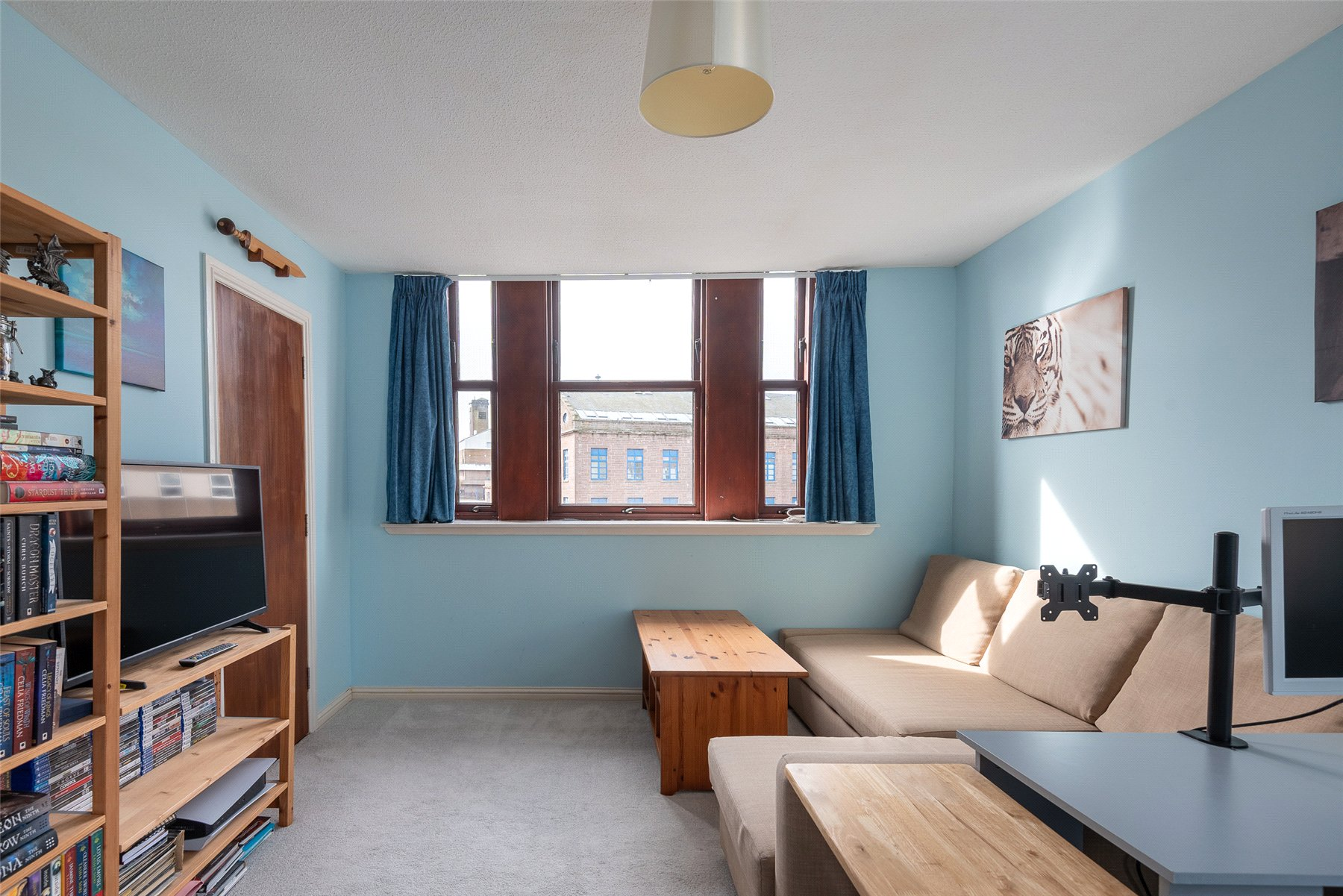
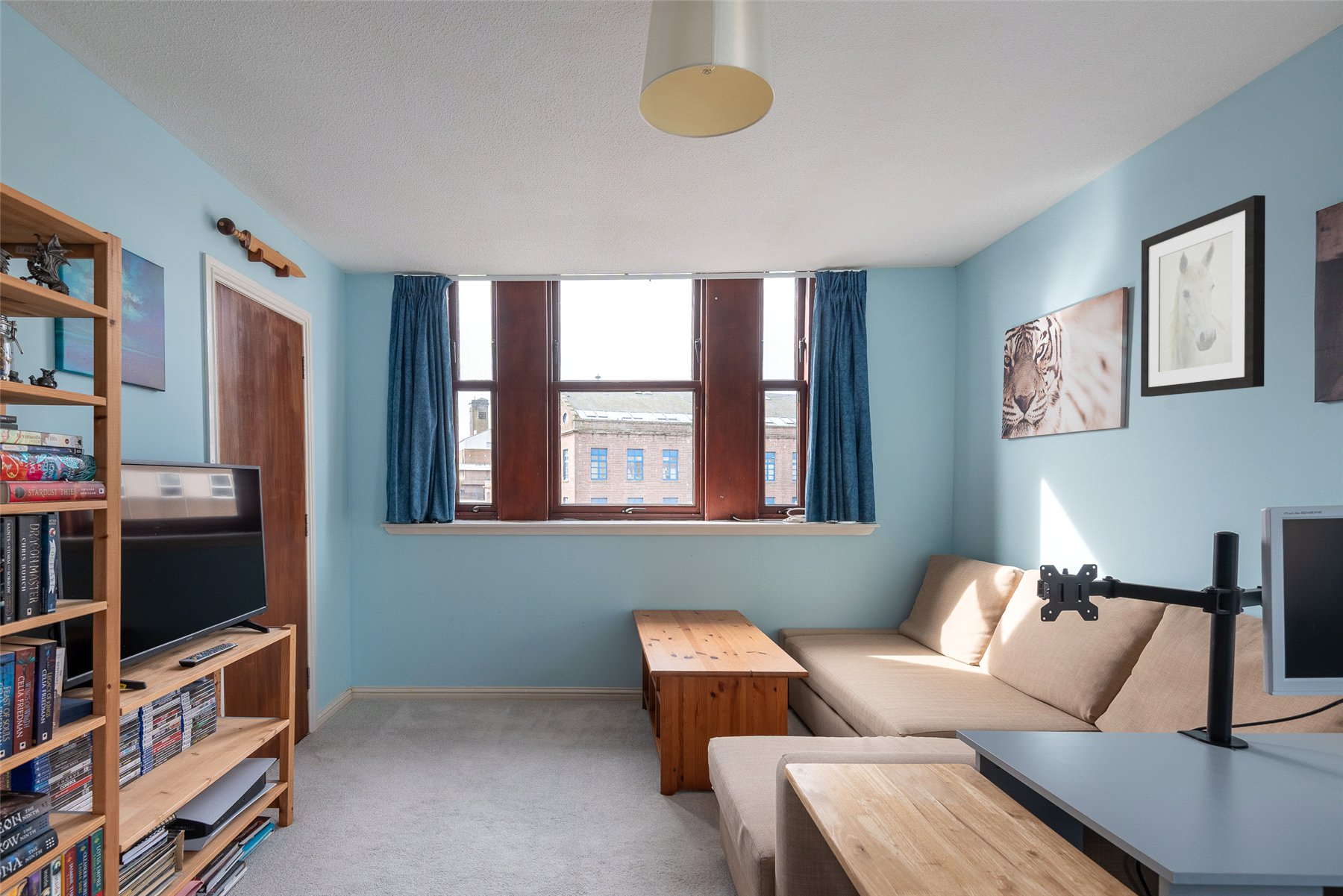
+ wall art [1140,195,1266,398]
